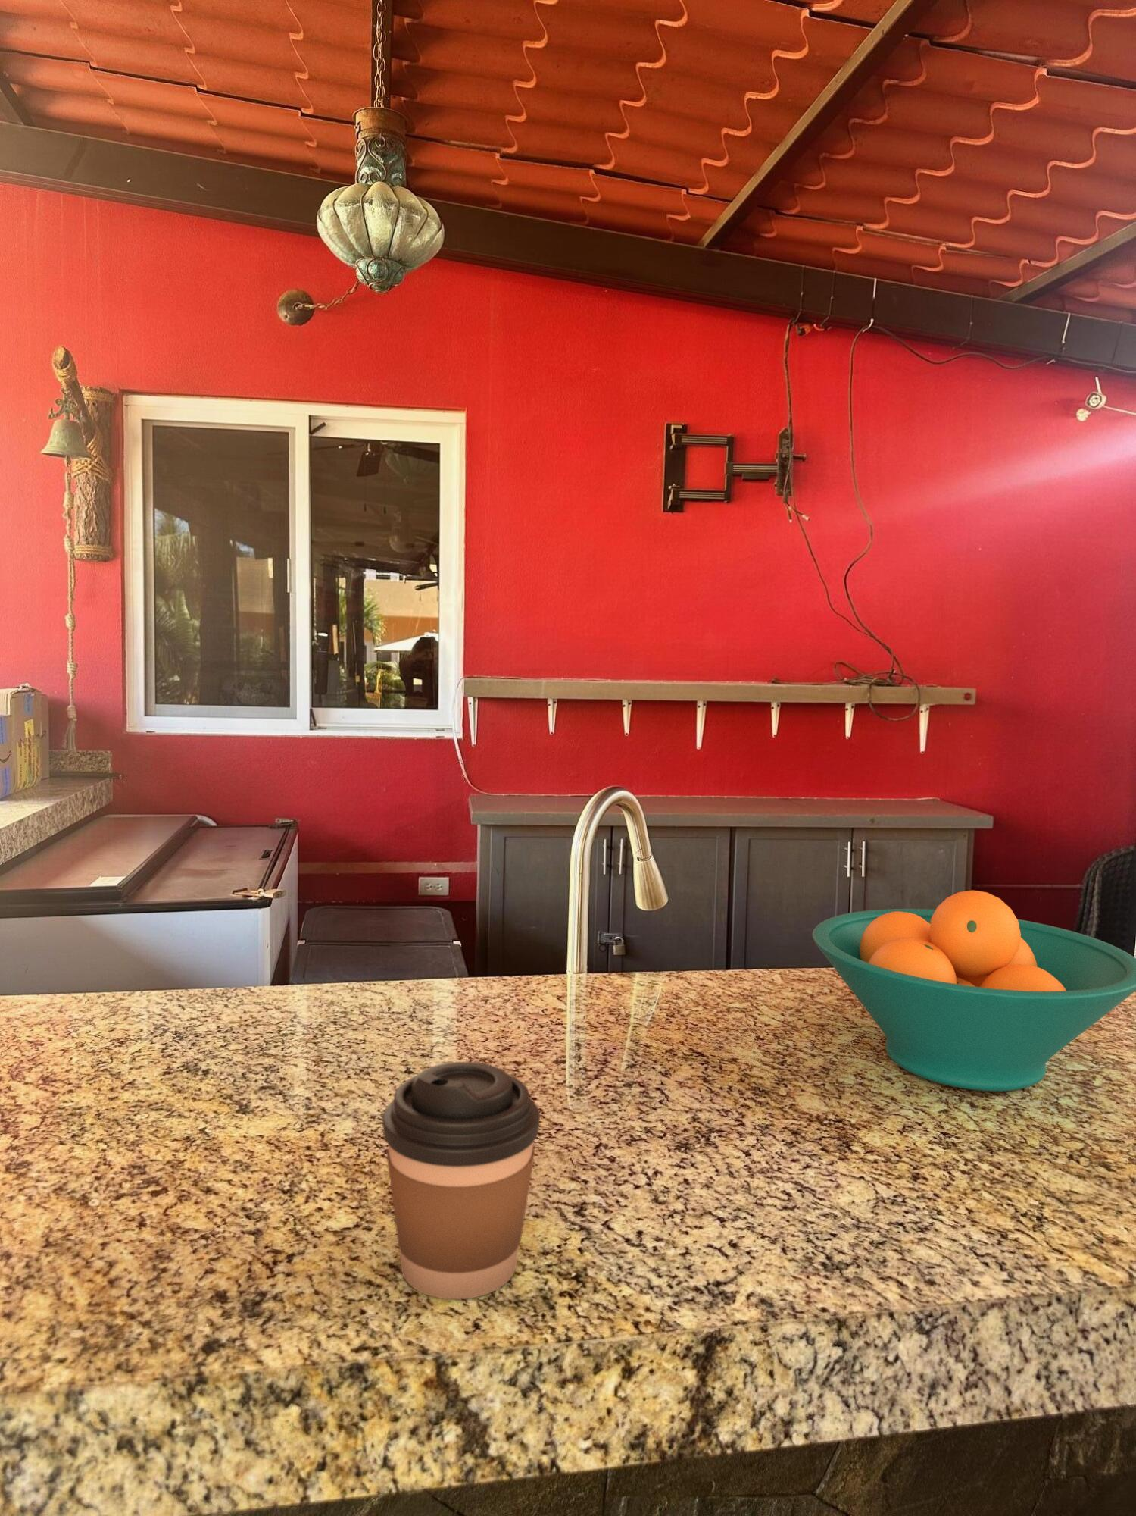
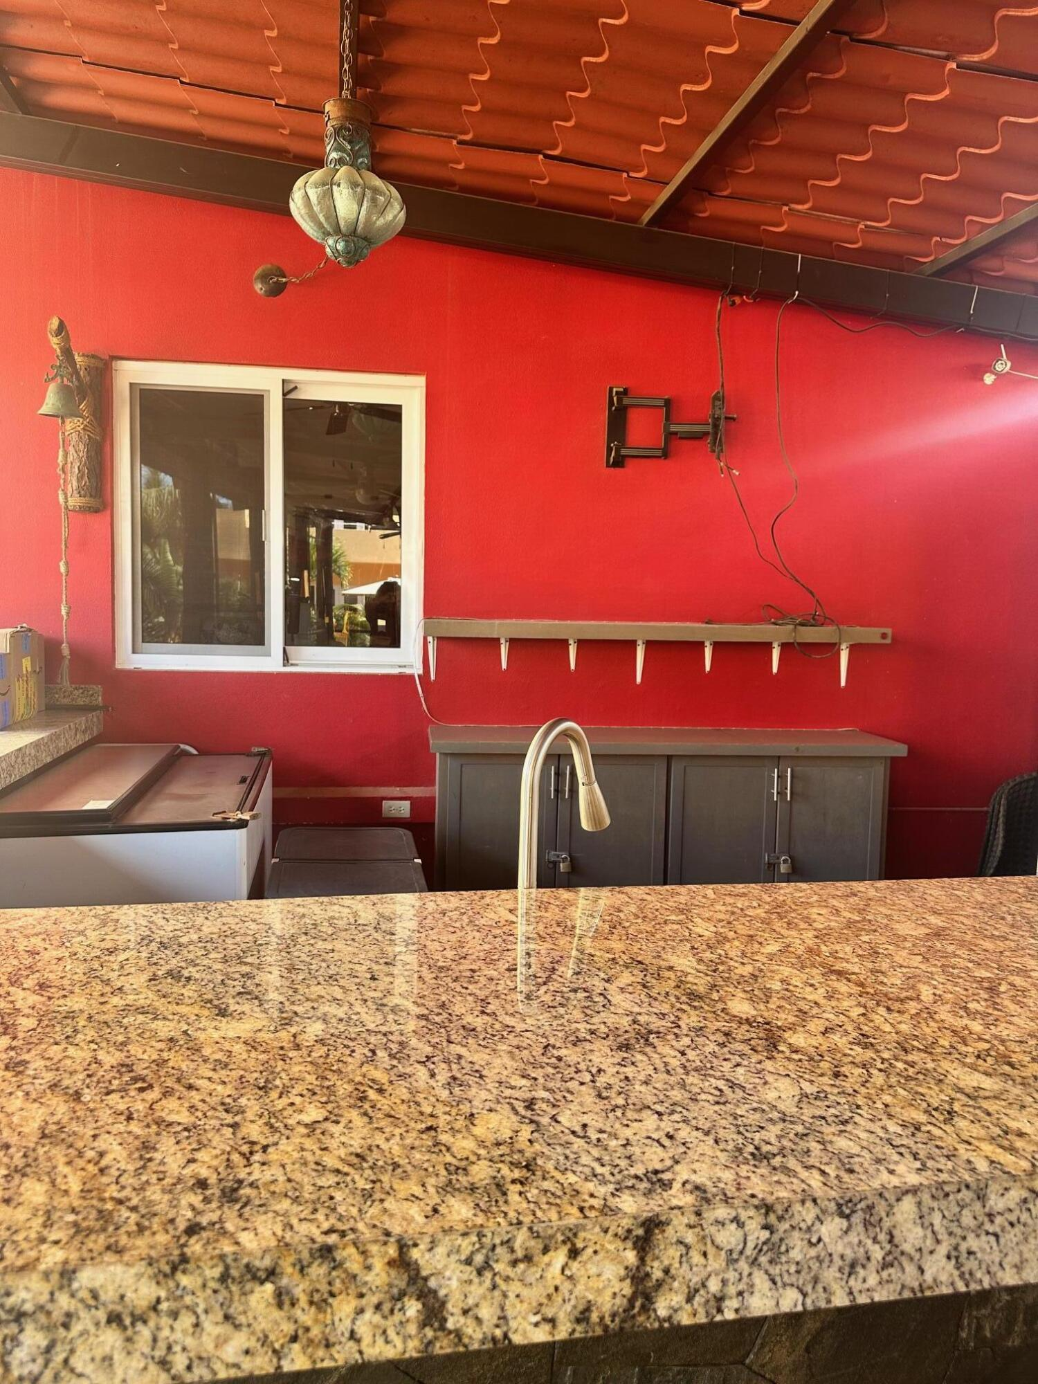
- coffee cup [382,1061,541,1300]
- fruit bowl [811,889,1136,1092]
